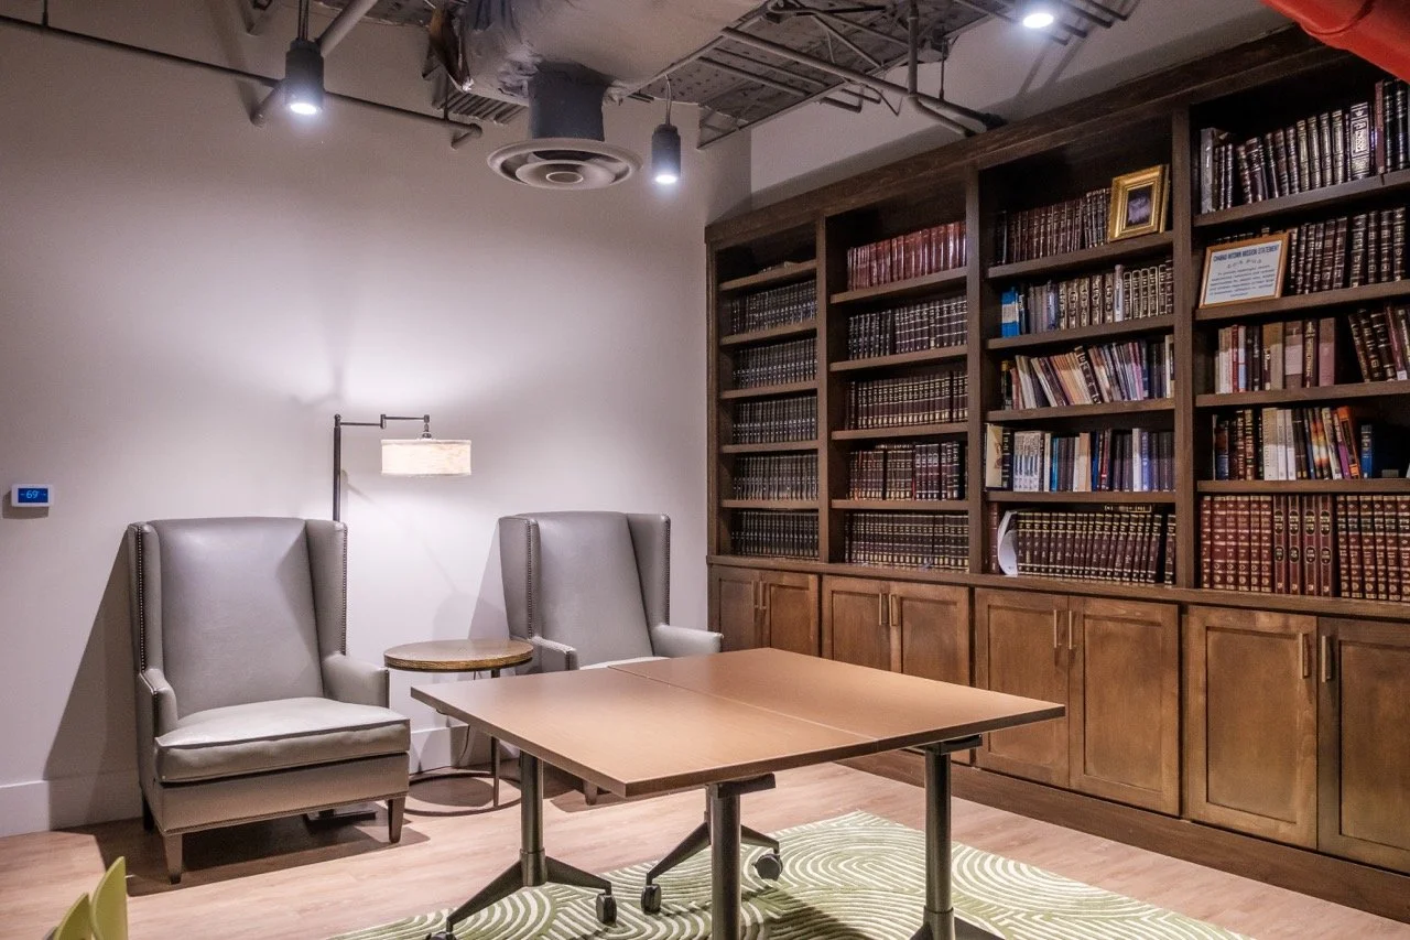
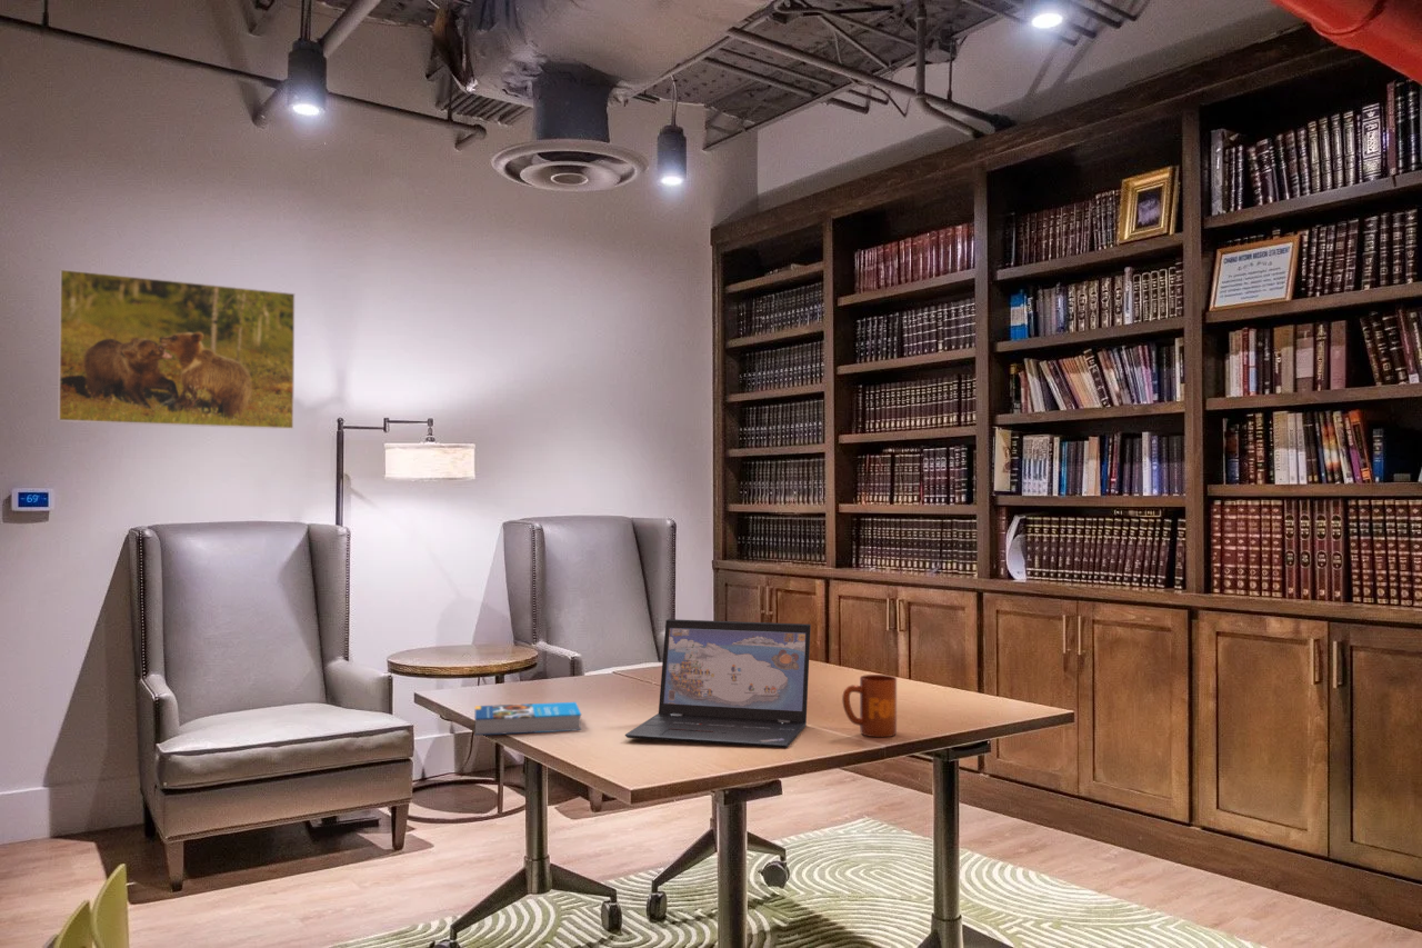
+ mug [841,673,898,738]
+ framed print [57,268,296,430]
+ book [473,701,582,737]
+ laptop [624,618,812,749]
